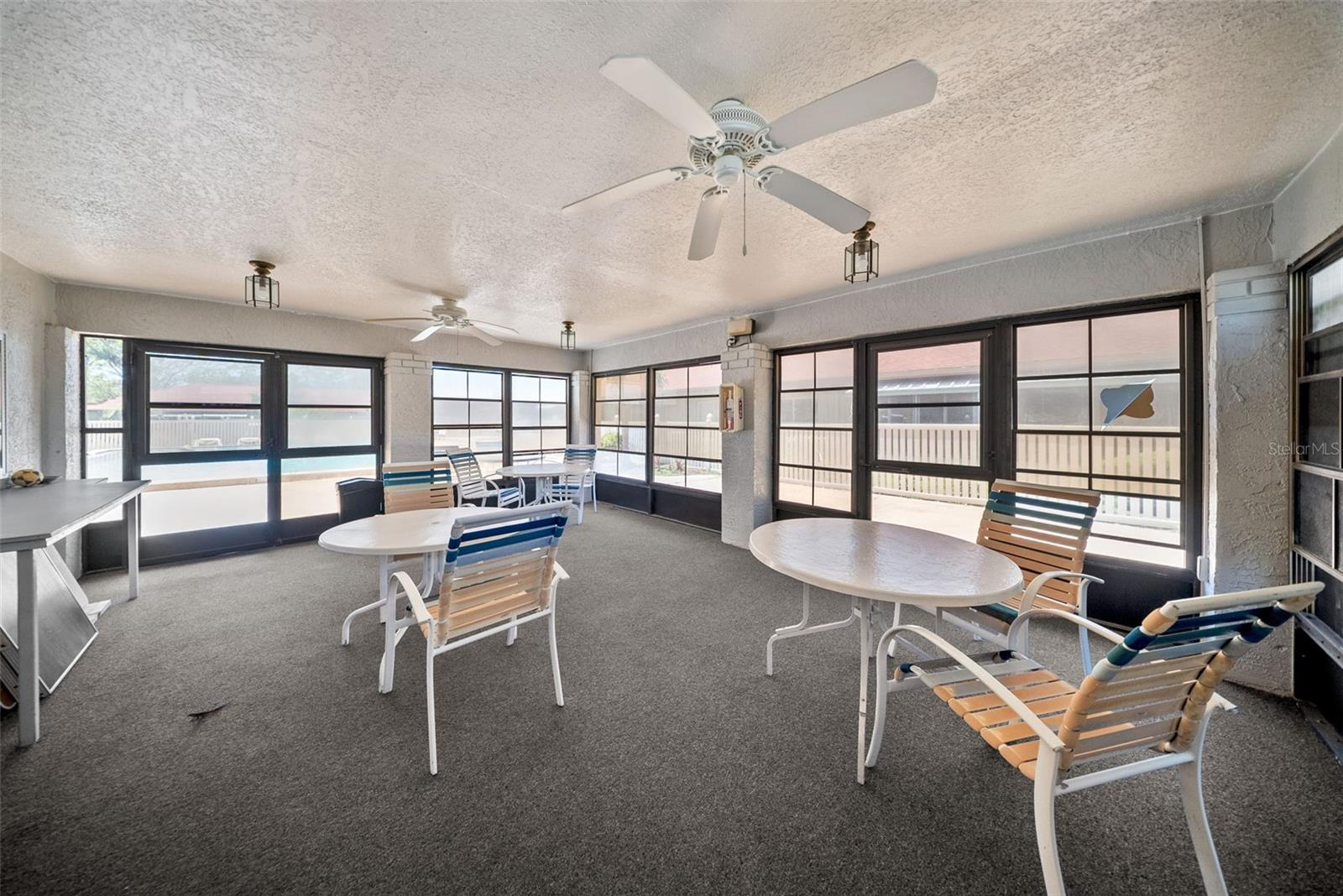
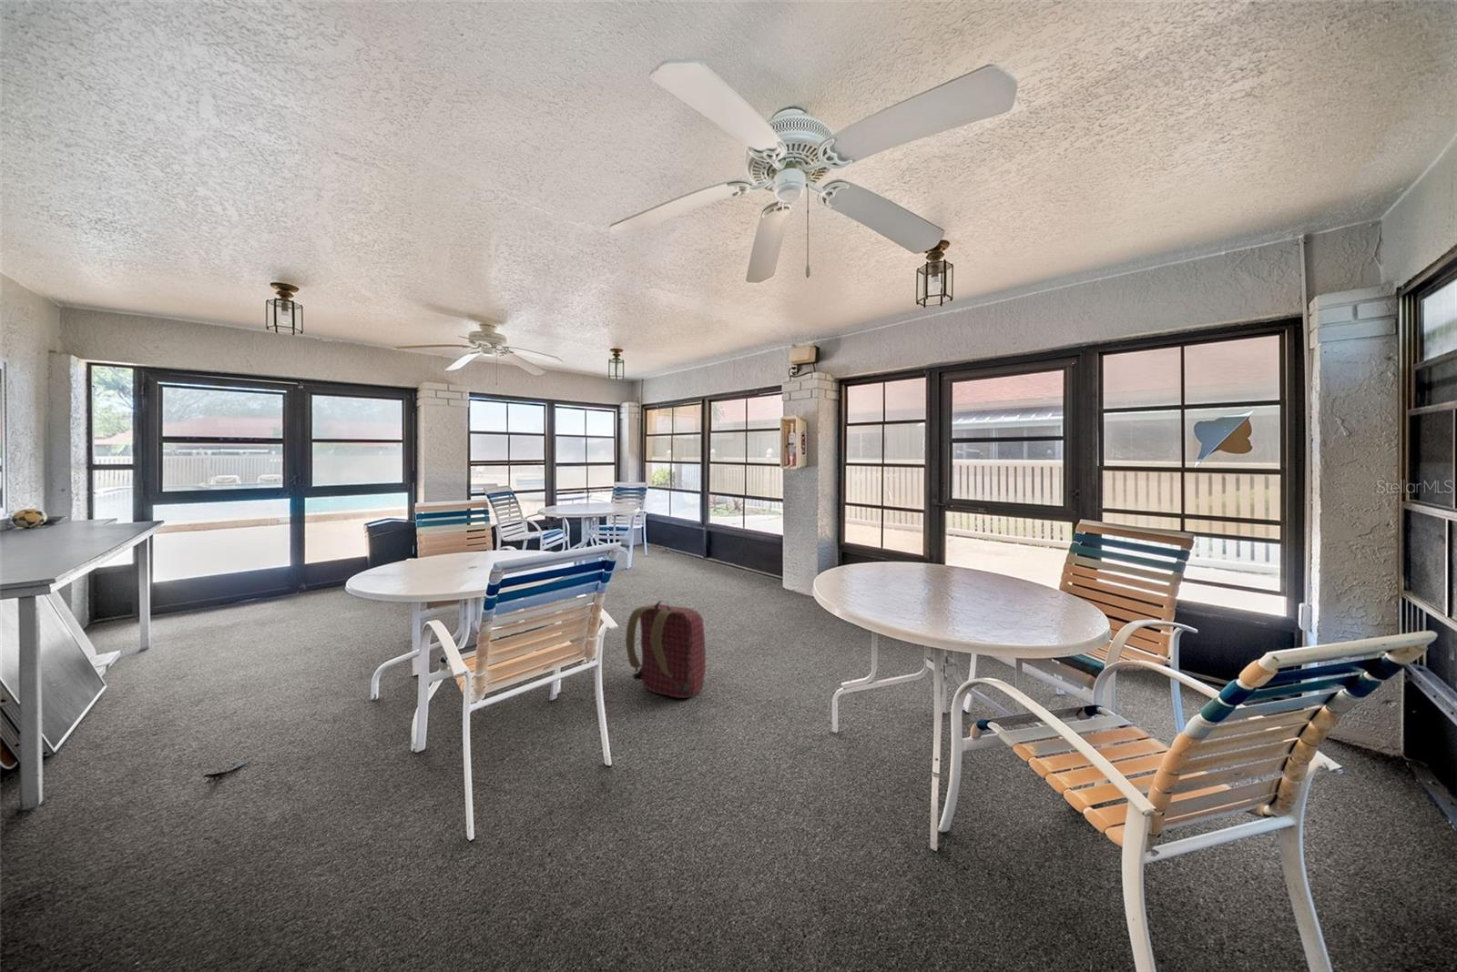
+ backpack [625,600,706,699]
